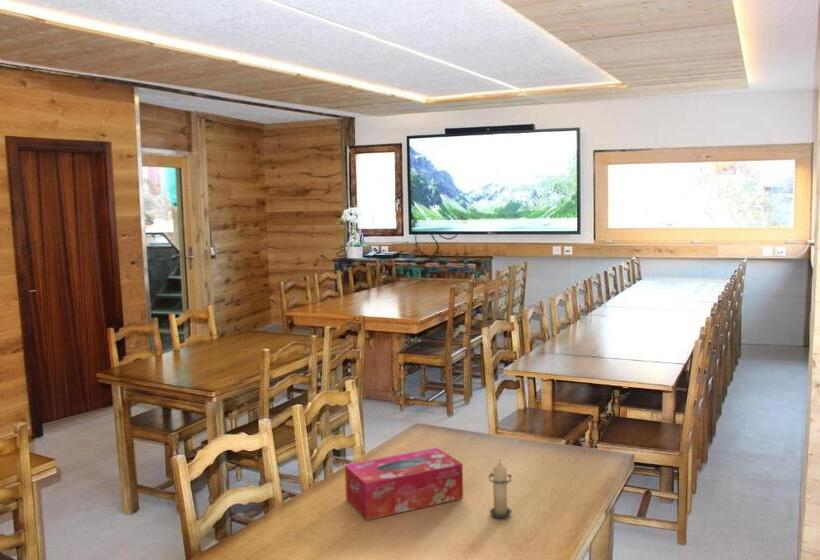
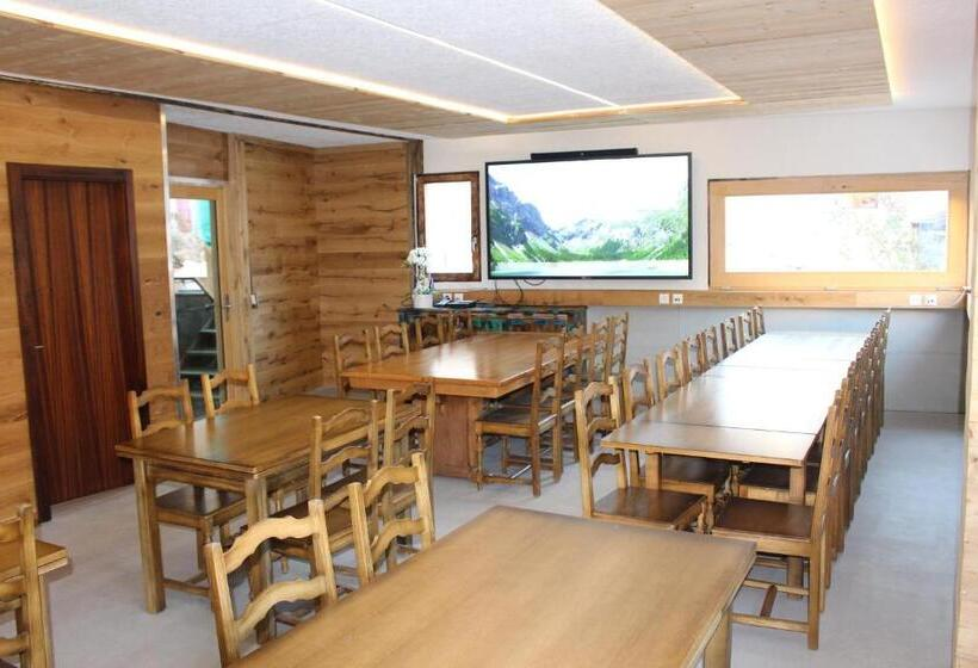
- tissue box [344,447,464,521]
- candle [488,459,514,519]
